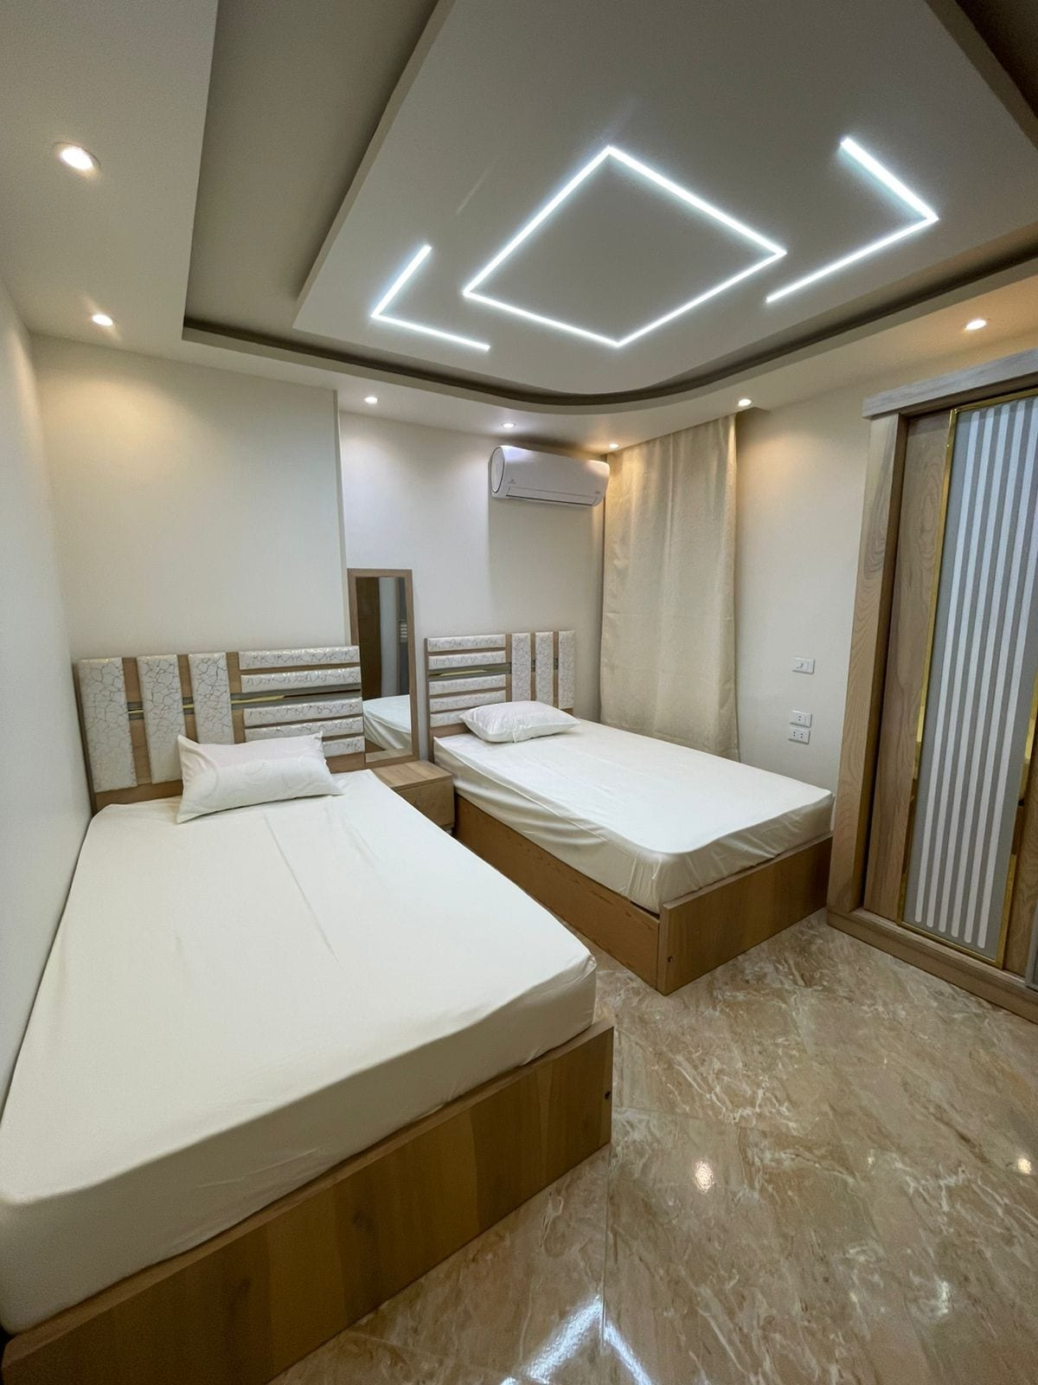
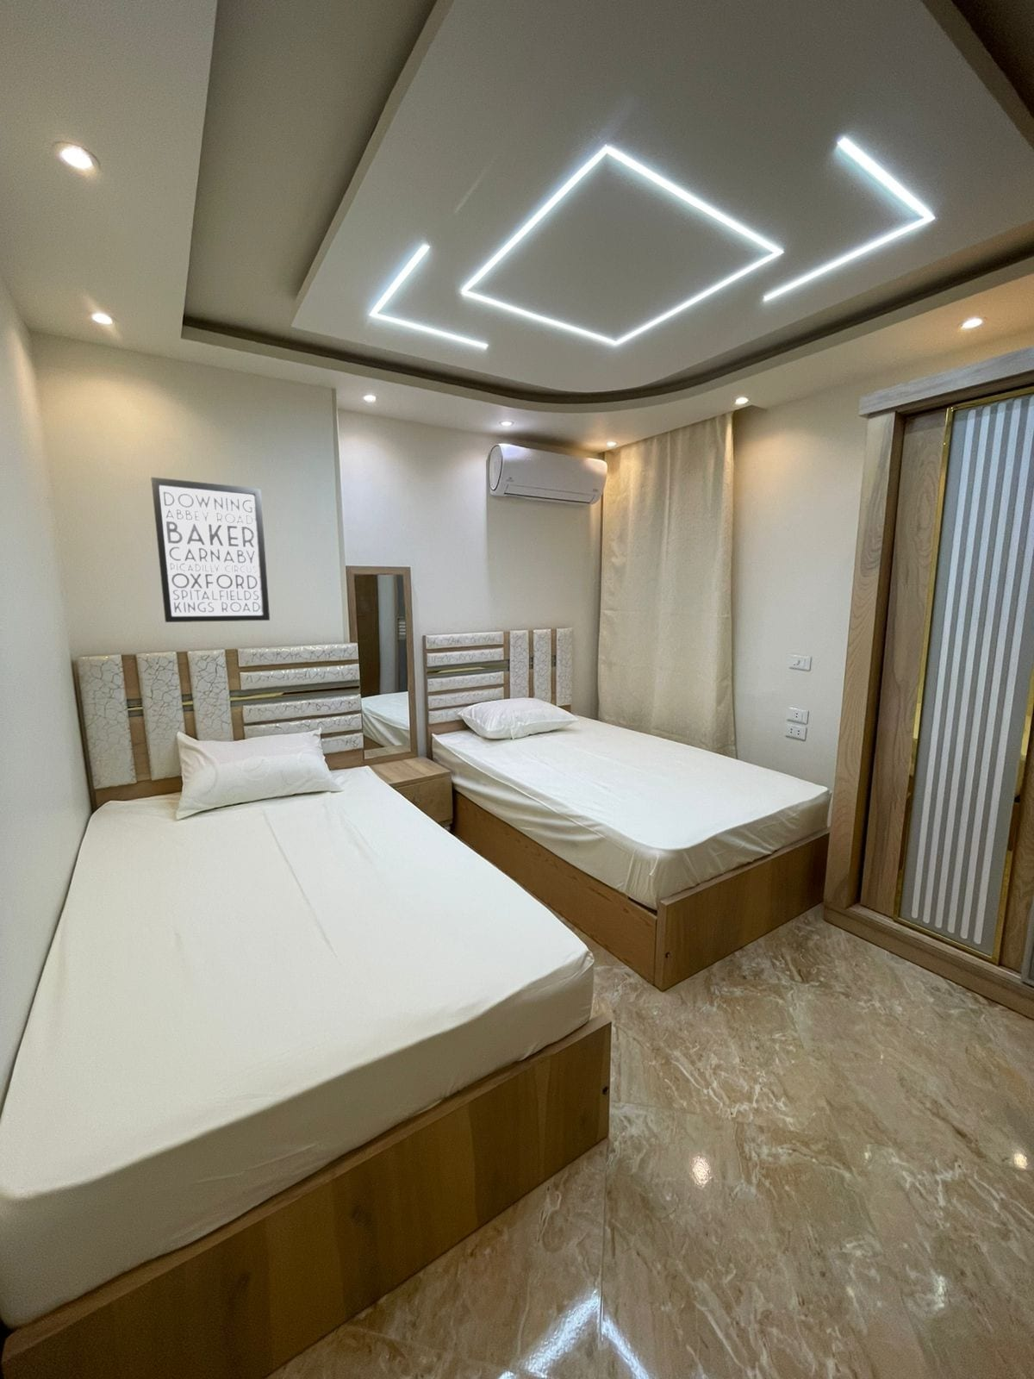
+ wall art [150,477,270,623]
